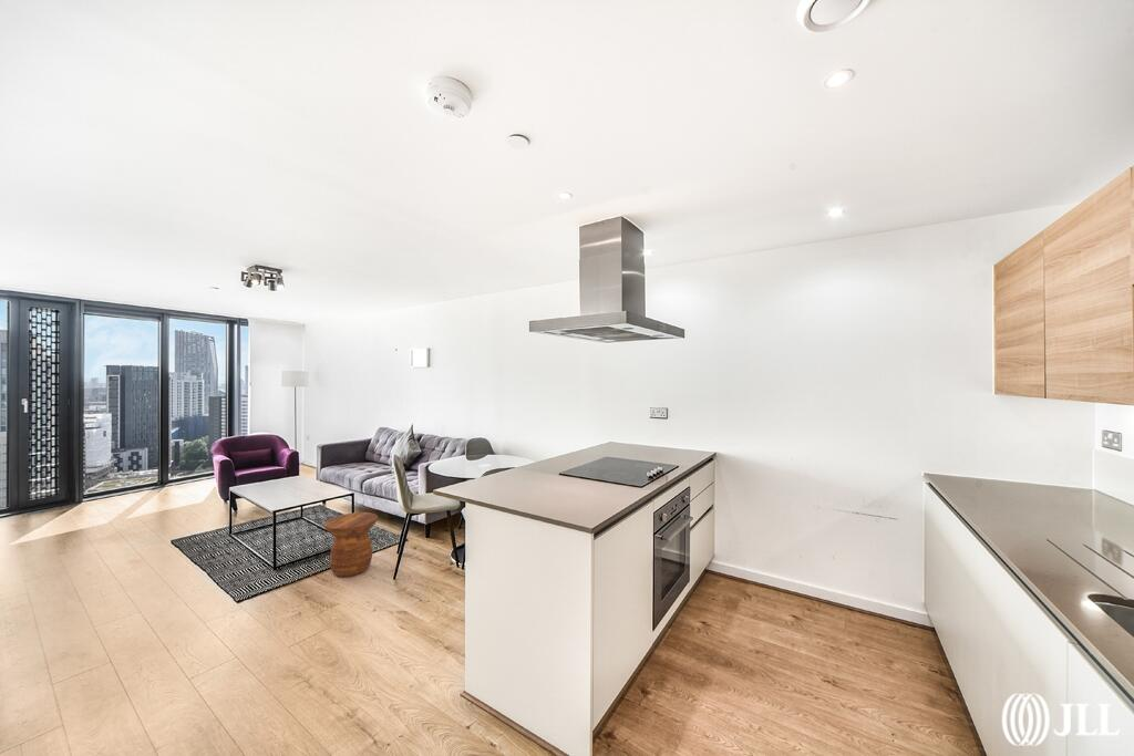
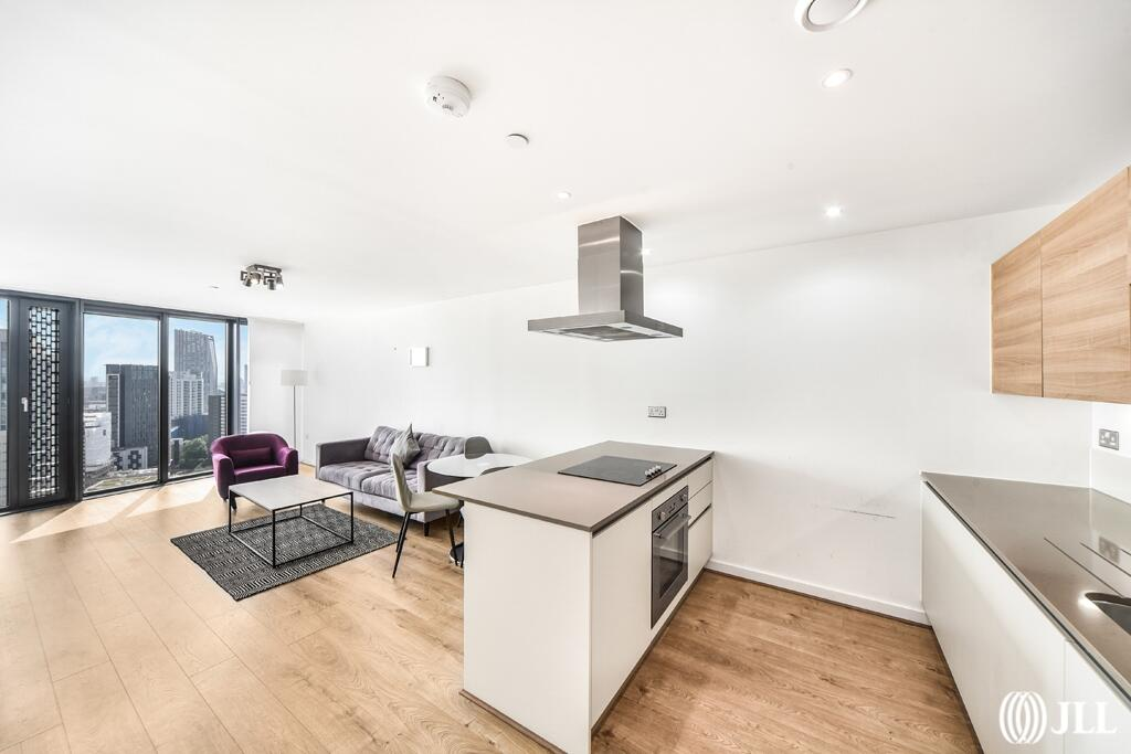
- side table [323,511,379,578]
